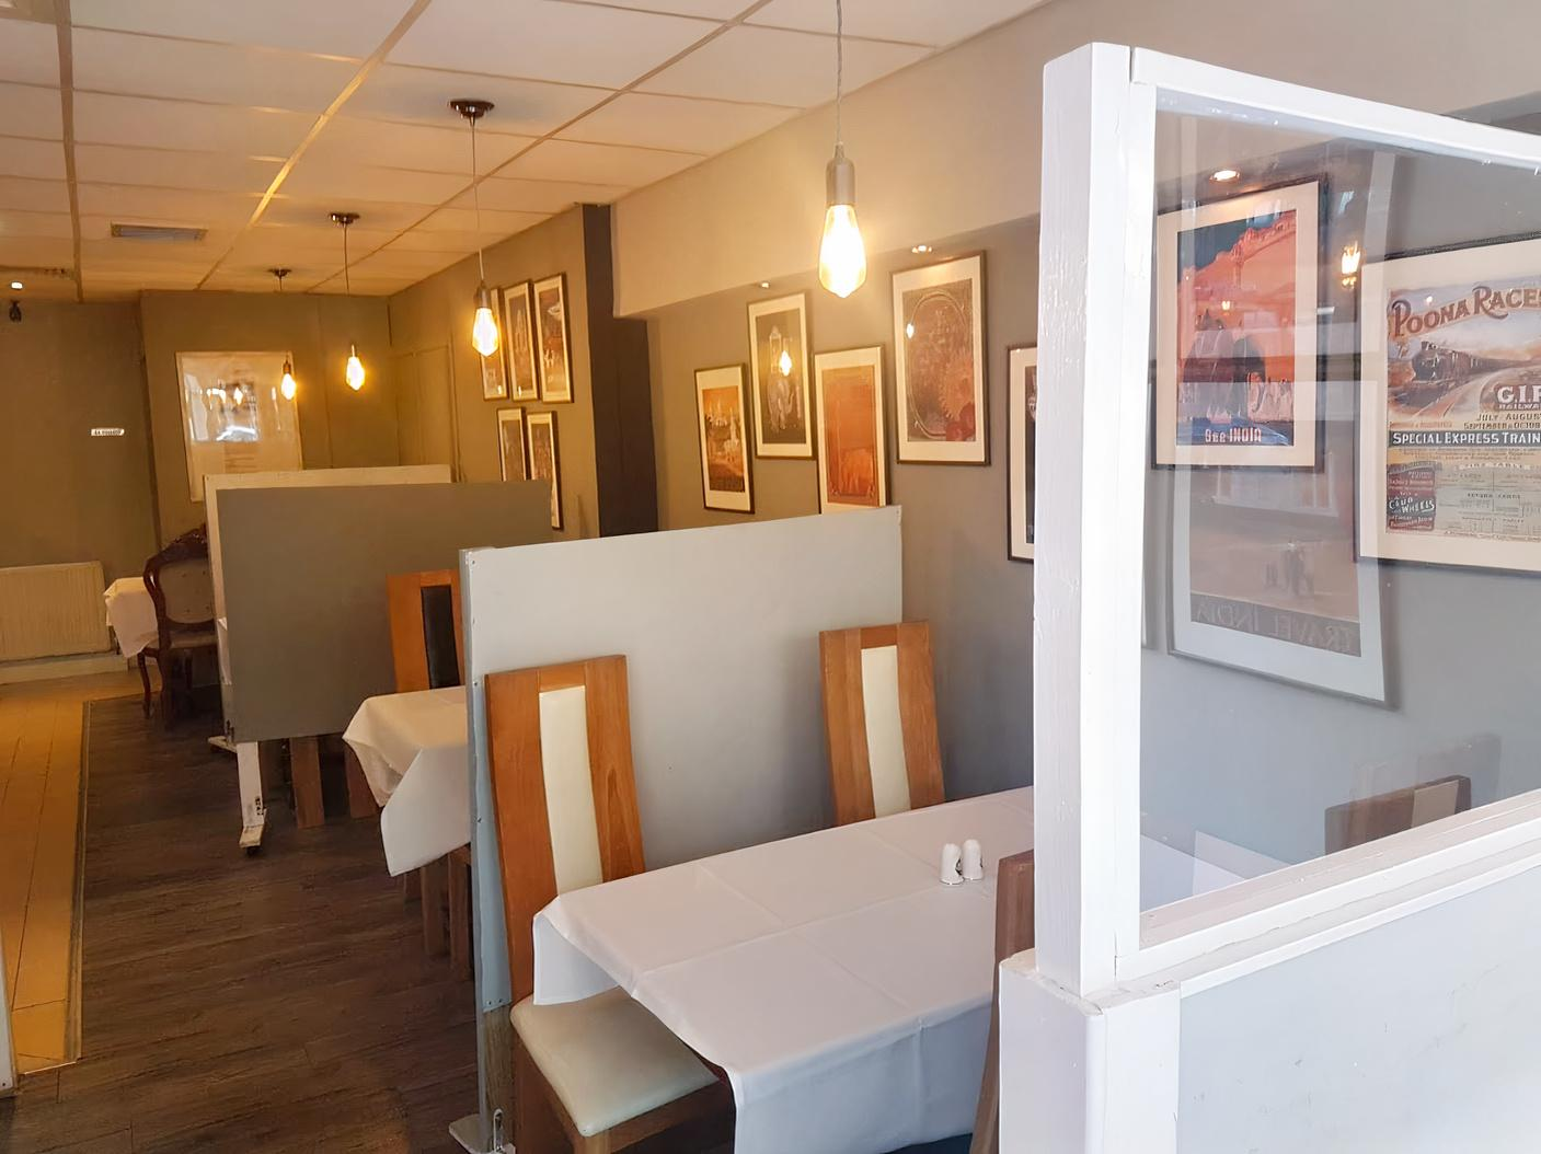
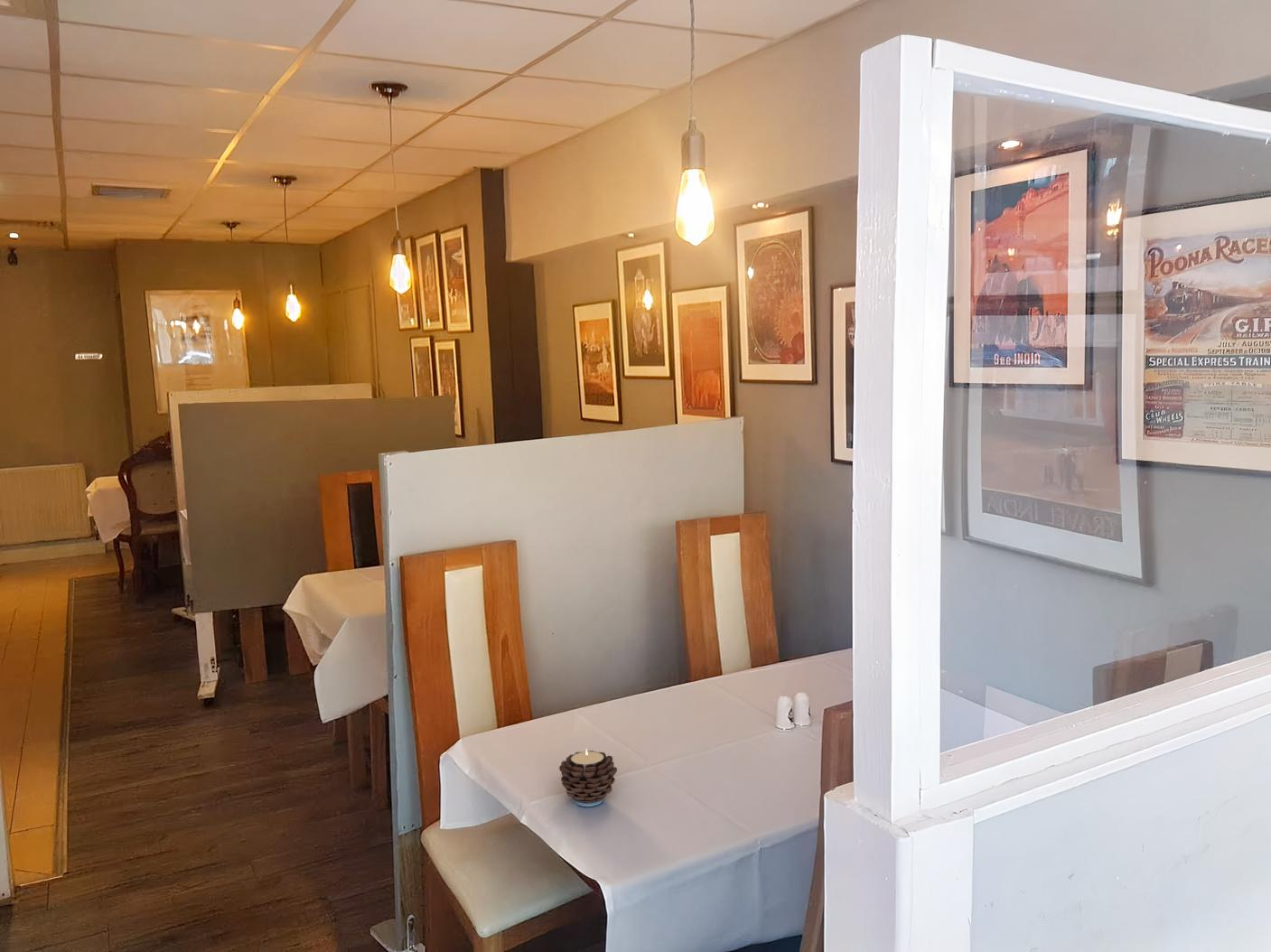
+ candle [558,748,618,807]
